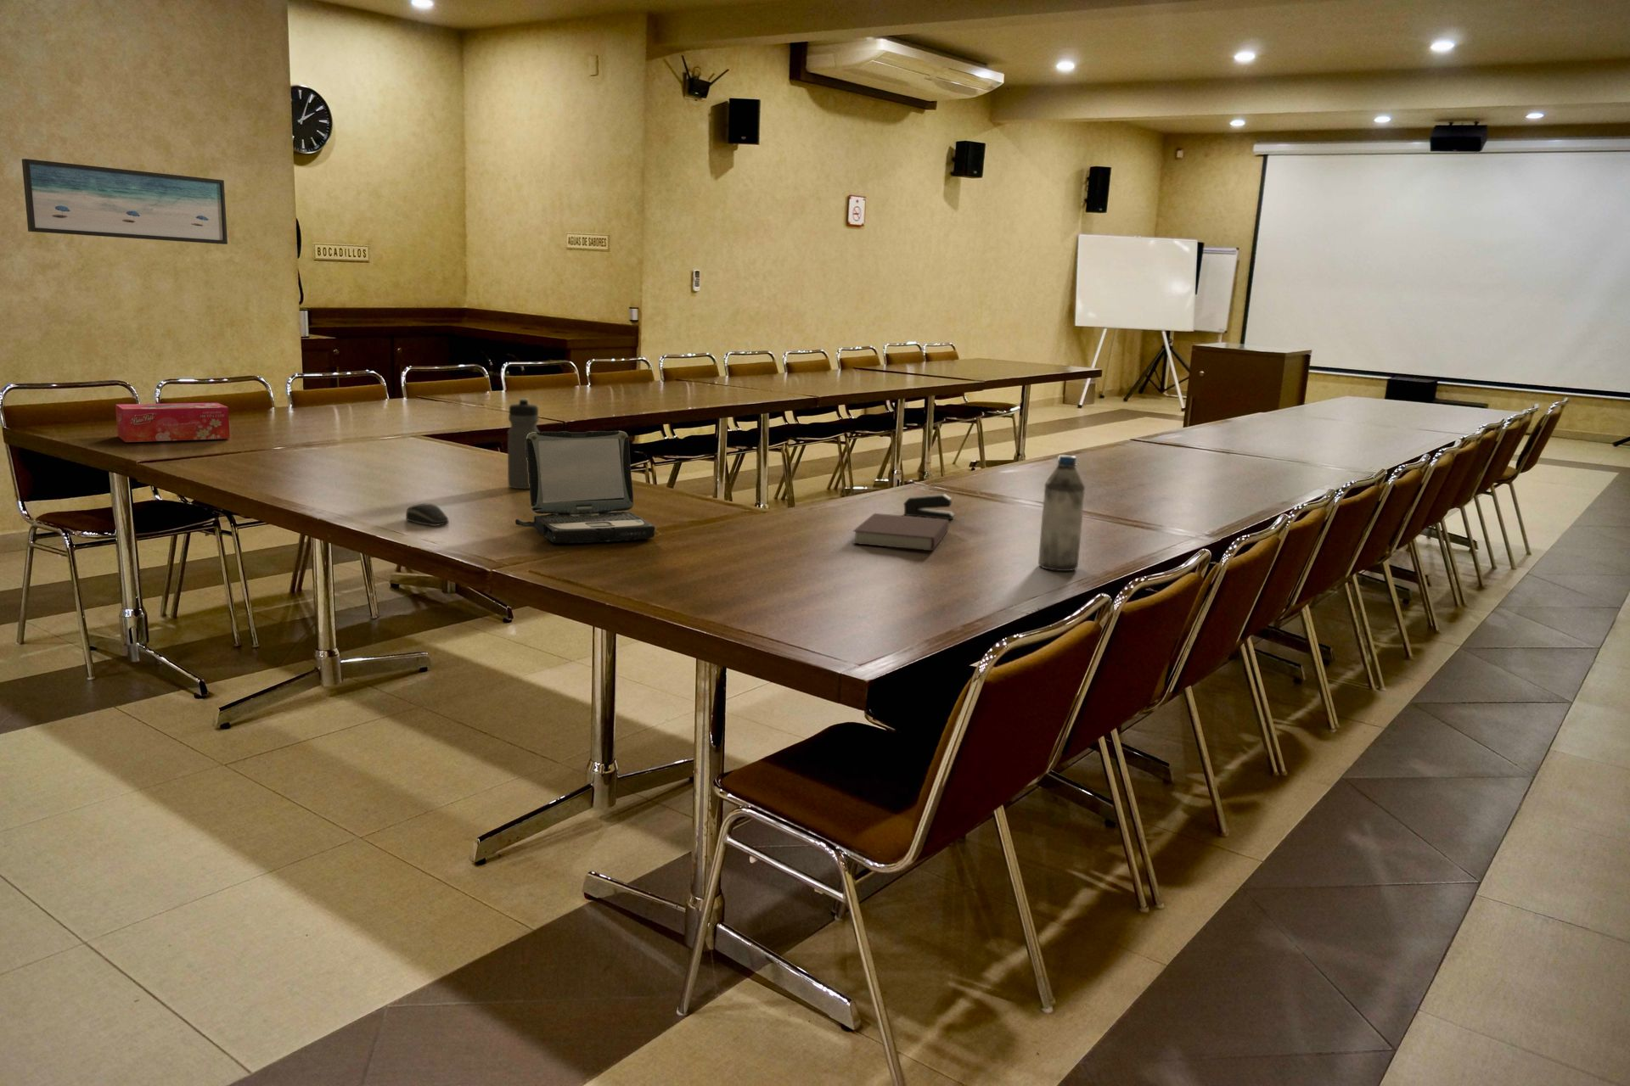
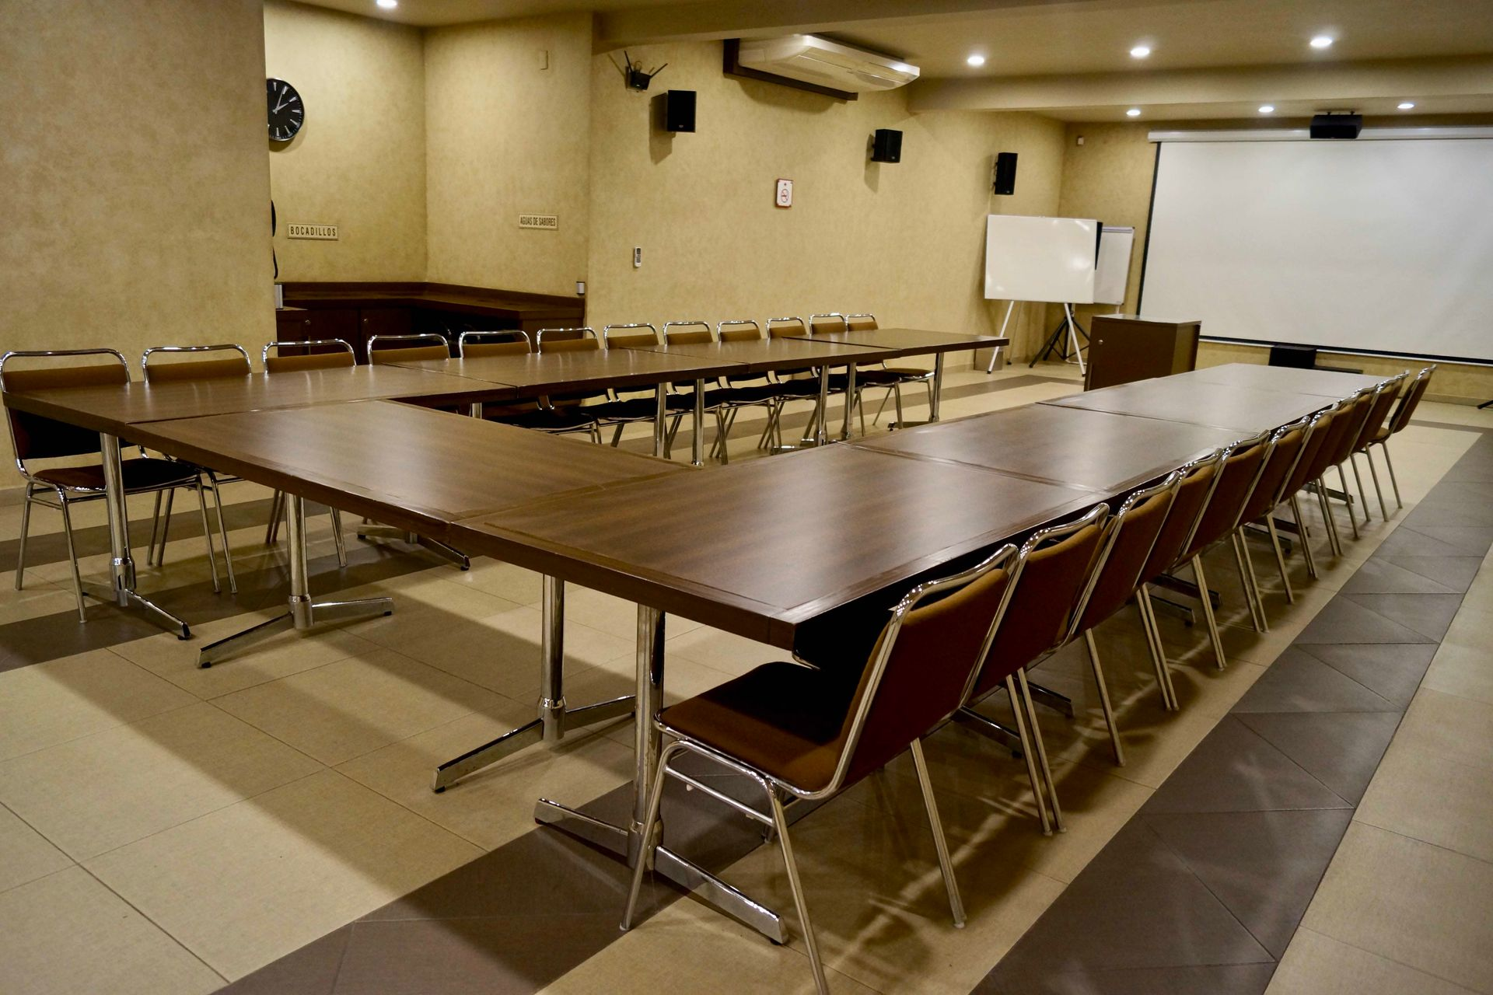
- water bottle [1037,453,1085,572]
- wall art [22,158,228,245]
- stapler [902,493,954,520]
- water bottle [507,398,540,490]
- tissue box [114,402,230,442]
- computer mouse [405,503,450,527]
- notebook [851,513,950,551]
- laptop [514,430,656,544]
